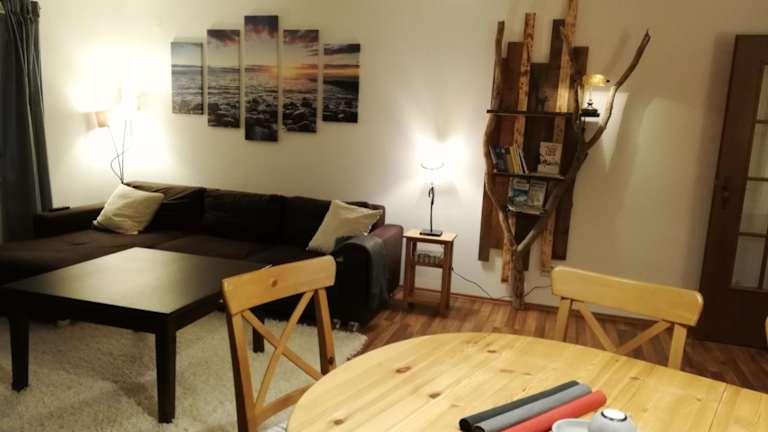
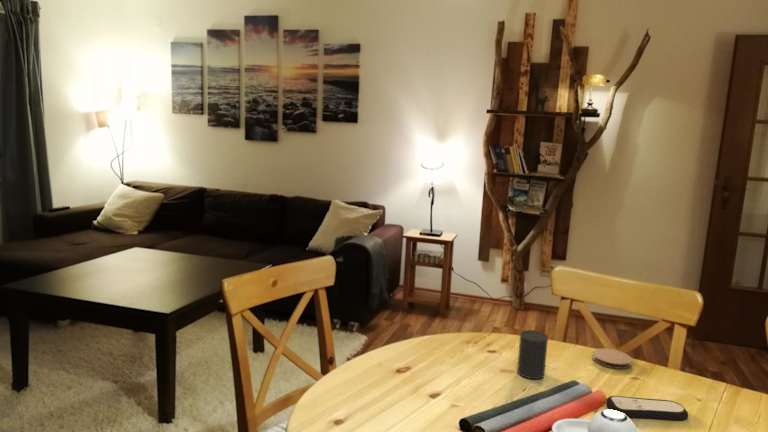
+ coaster [591,347,633,370]
+ remote control [605,395,689,422]
+ cup [516,329,549,380]
